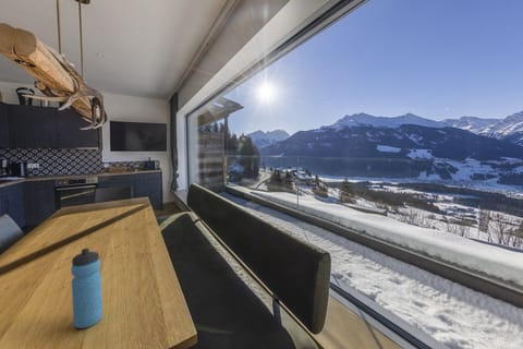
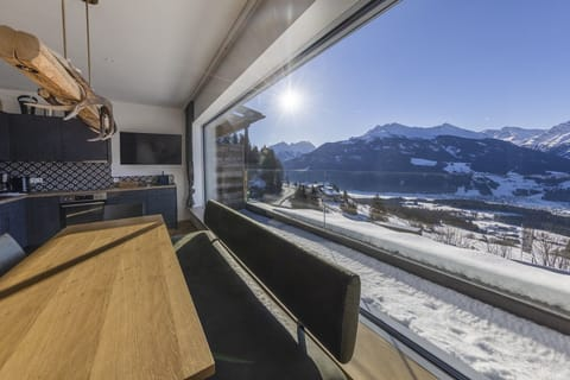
- water bottle [70,248,104,329]
